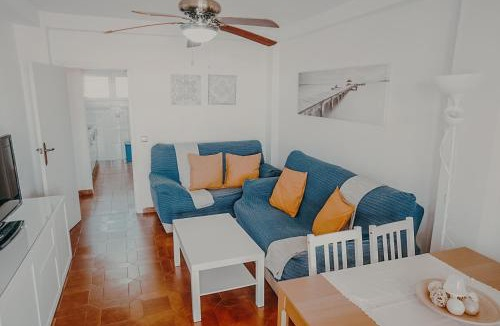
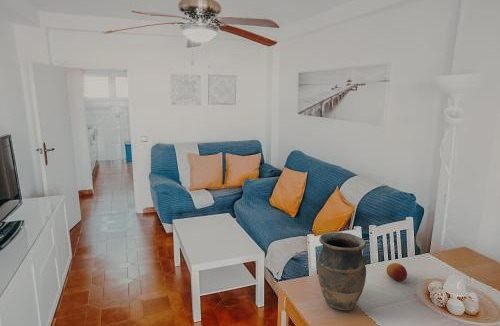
+ fruit [385,262,408,282]
+ vase [316,231,368,311]
